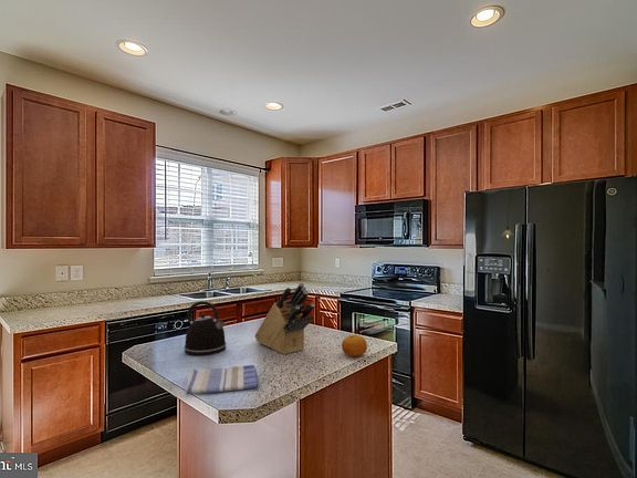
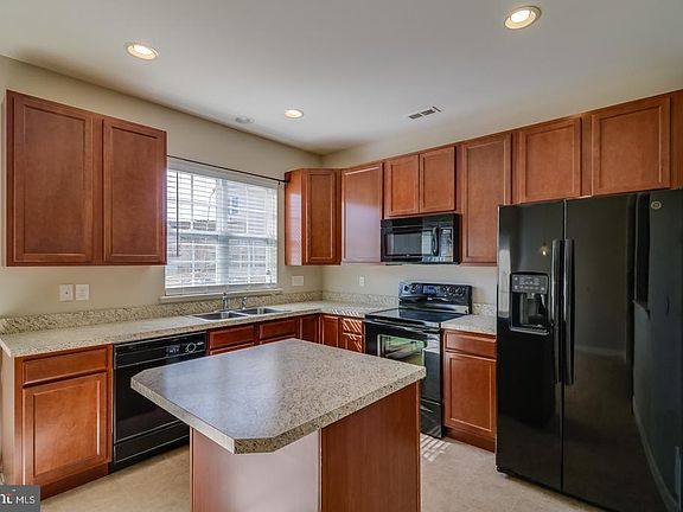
- knife block [254,281,315,355]
- dish towel [184,364,260,395]
- fruit [341,333,368,357]
- kettle [184,300,228,357]
